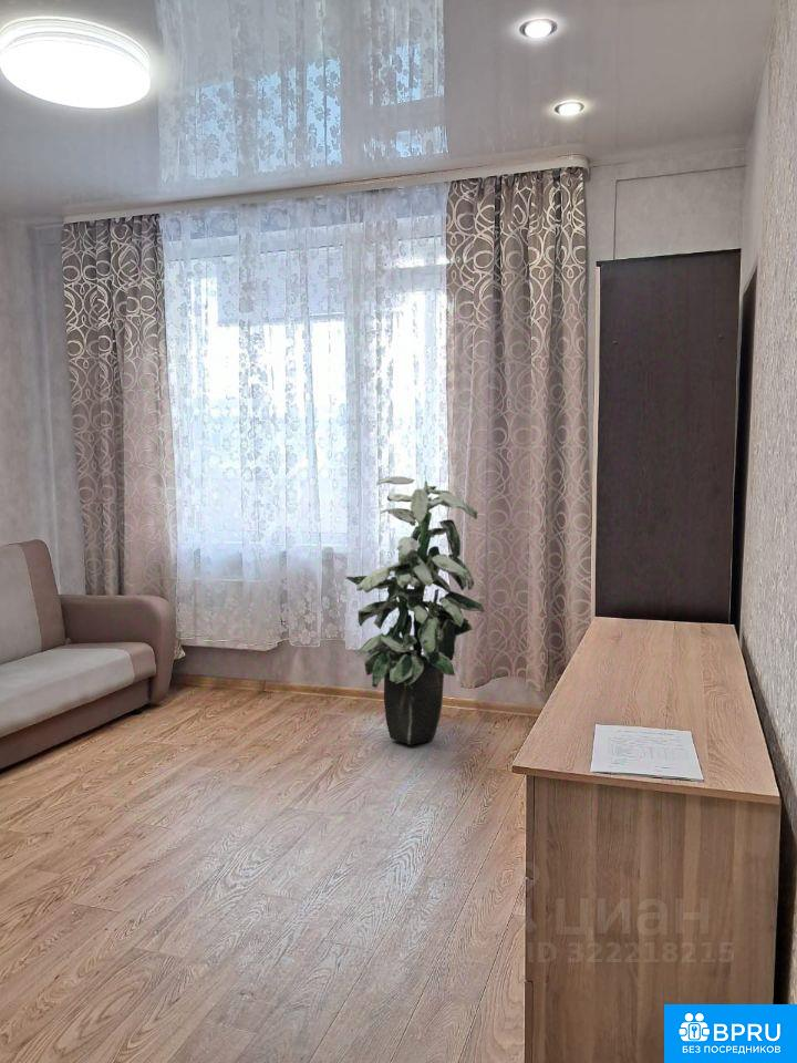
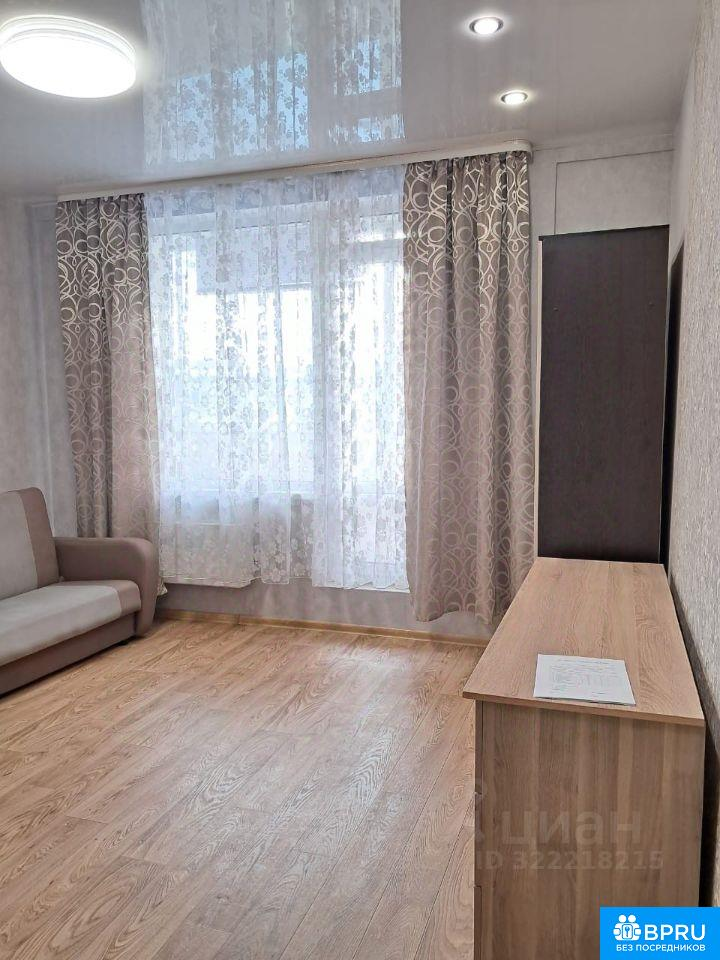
- indoor plant [344,475,486,745]
